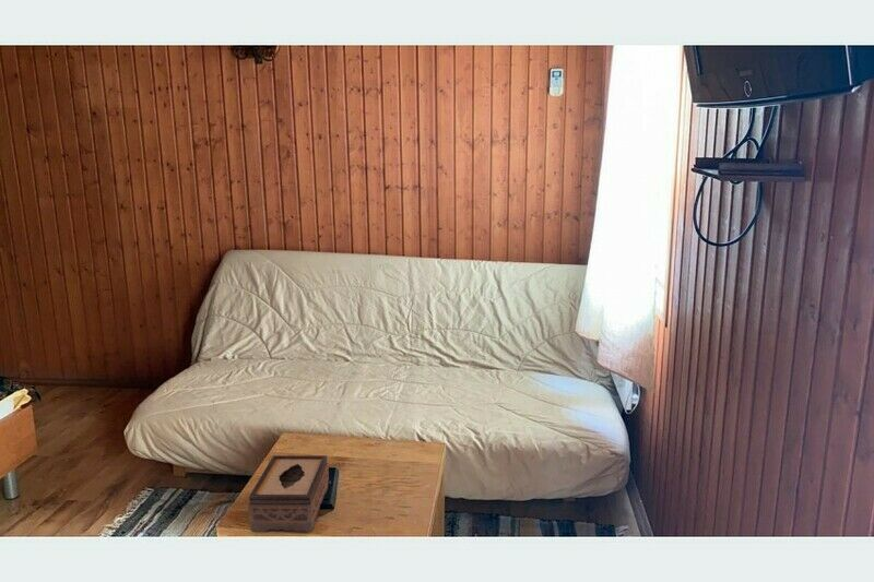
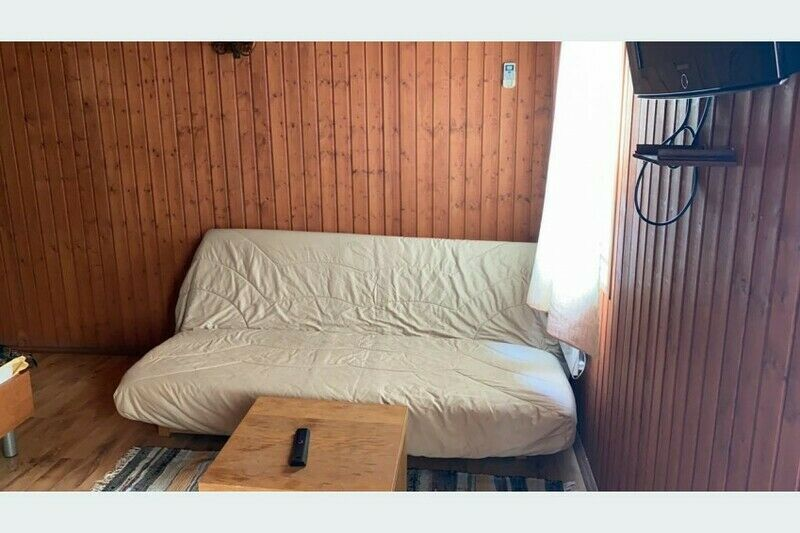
- tissue box [248,454,330,533]
